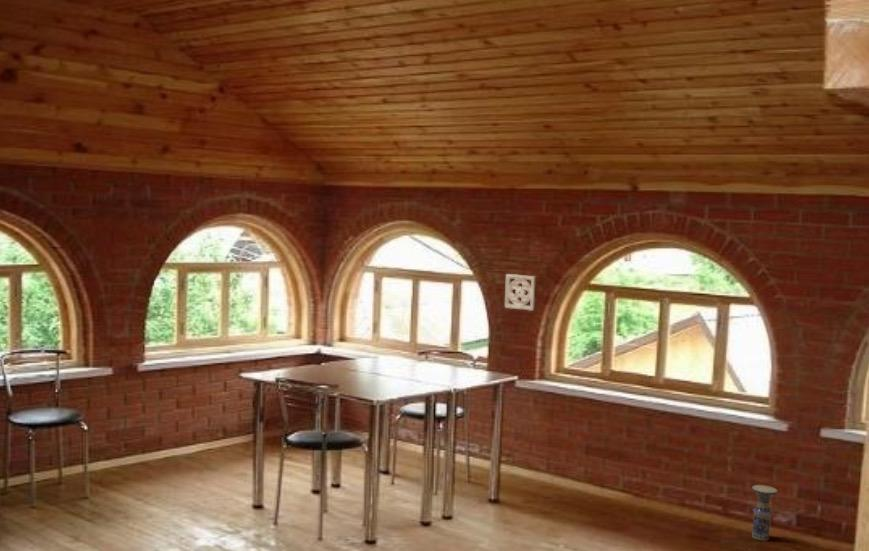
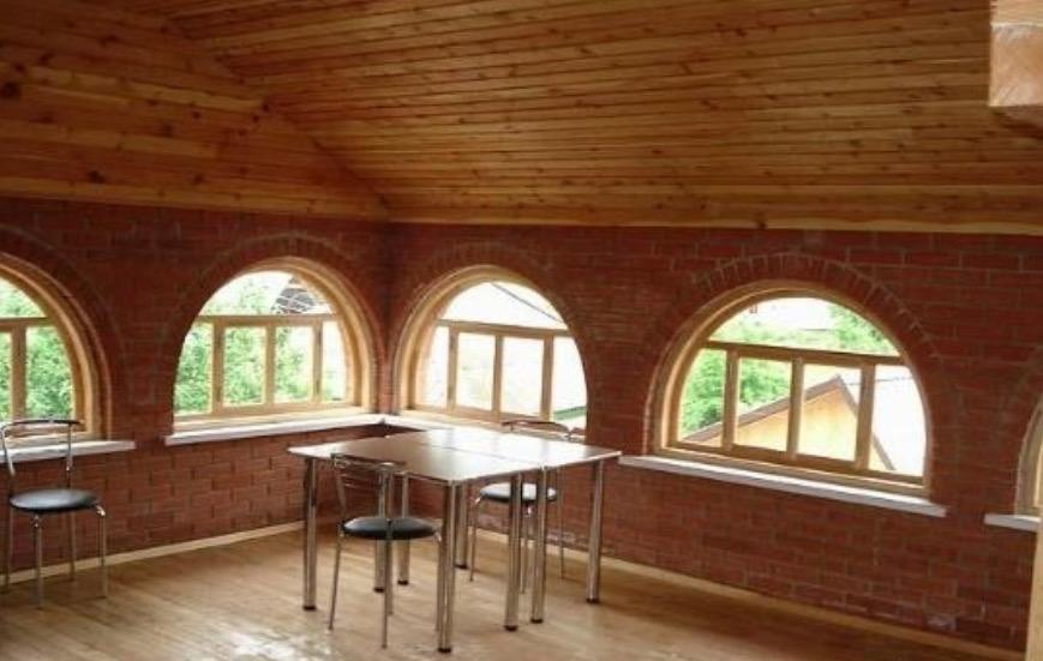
- vase [751,484,778,542]
- wall ornament [504,273,537,312]
